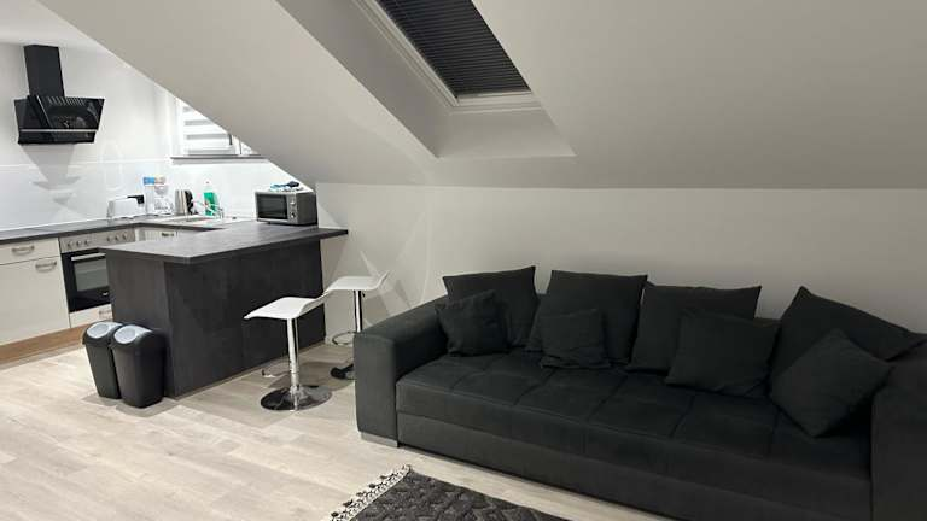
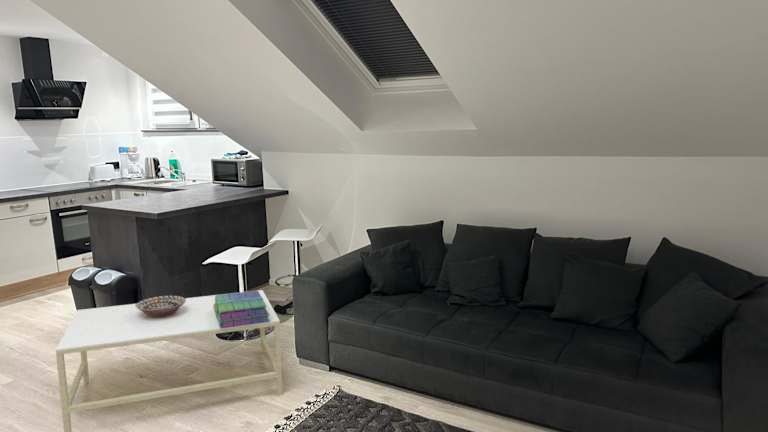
+ decorative bowl [136,294,186,317]
+ coffee table [55,289,283,432]
+ stack of books [213,290,270,328]
